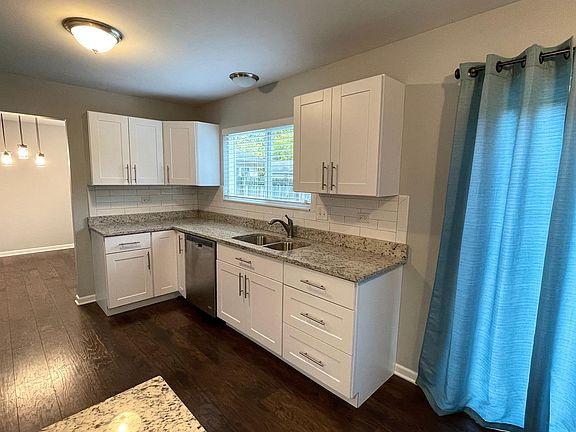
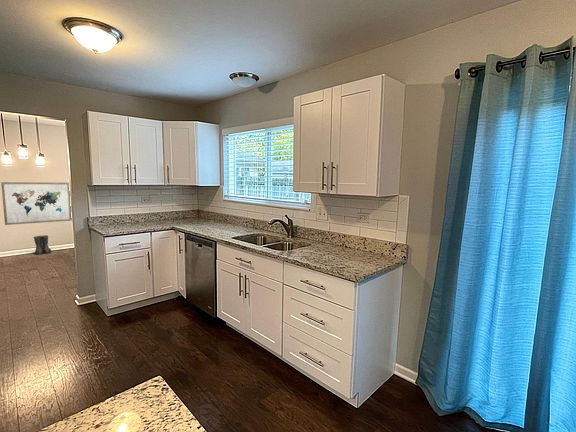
+ wall art [0,181,73,226]
+ boots [32,234,53,256]
